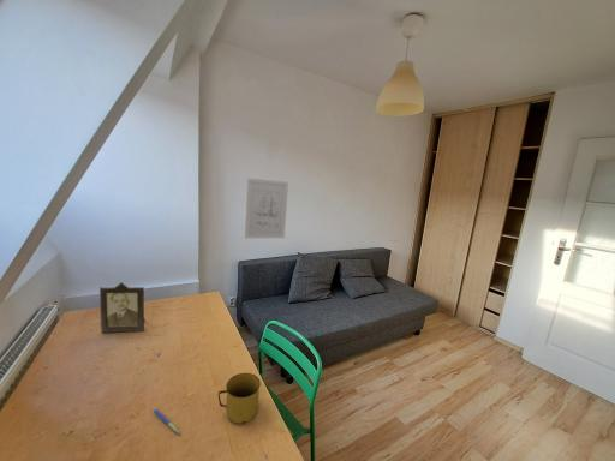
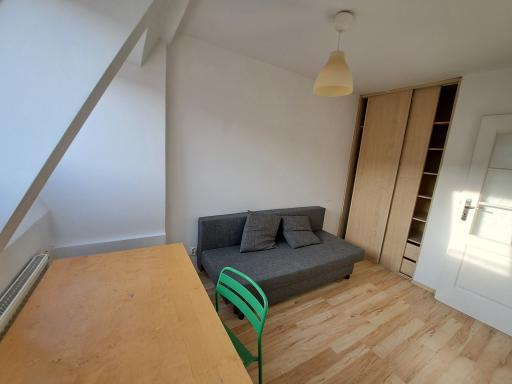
- wall art [244,176,289,239]
- mug [217,372,262,424]
- photo frame [98,281,147,334]
- pen [151,407,181,435]
